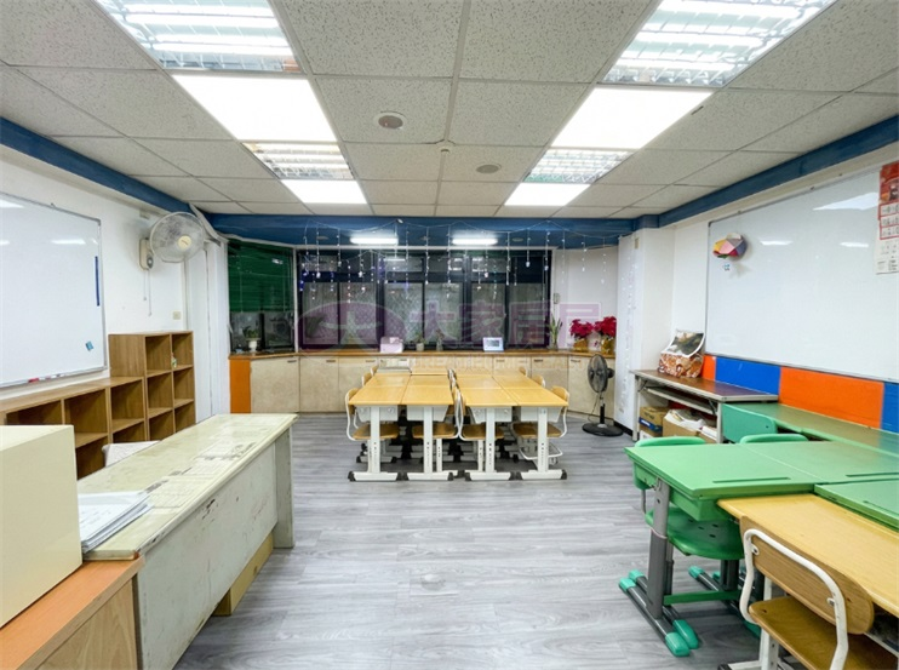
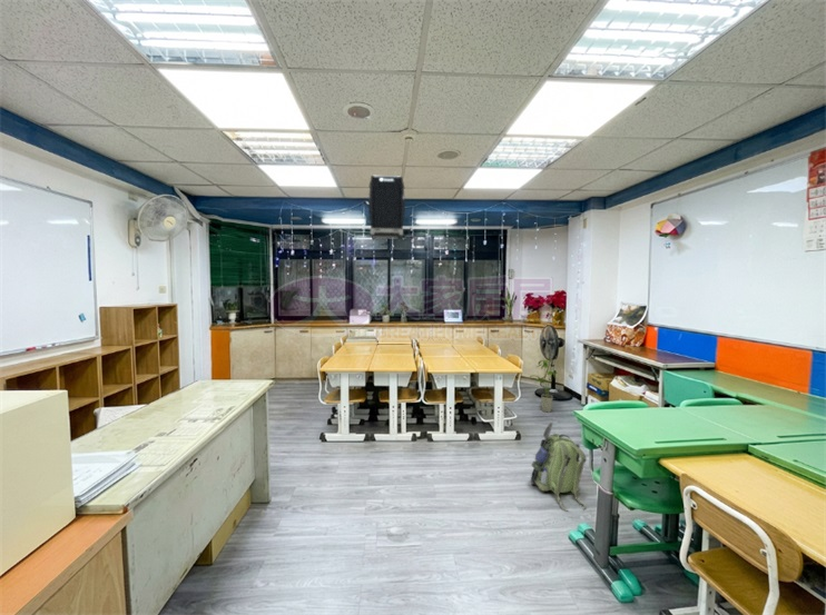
+ luggage [367,175,406,241]
+ backpack [530,421,588,510]
+ house plant [528,359,560,414]
